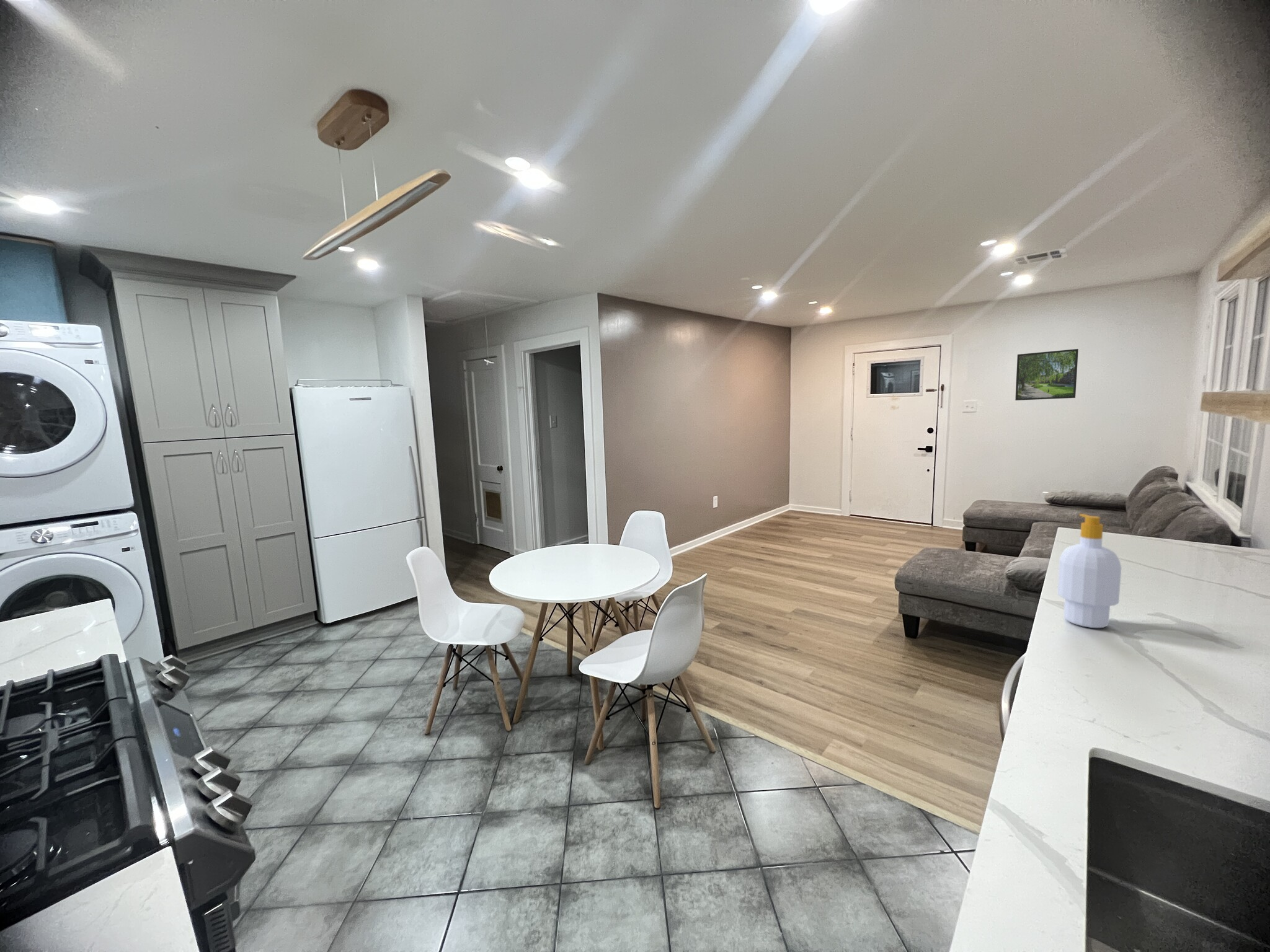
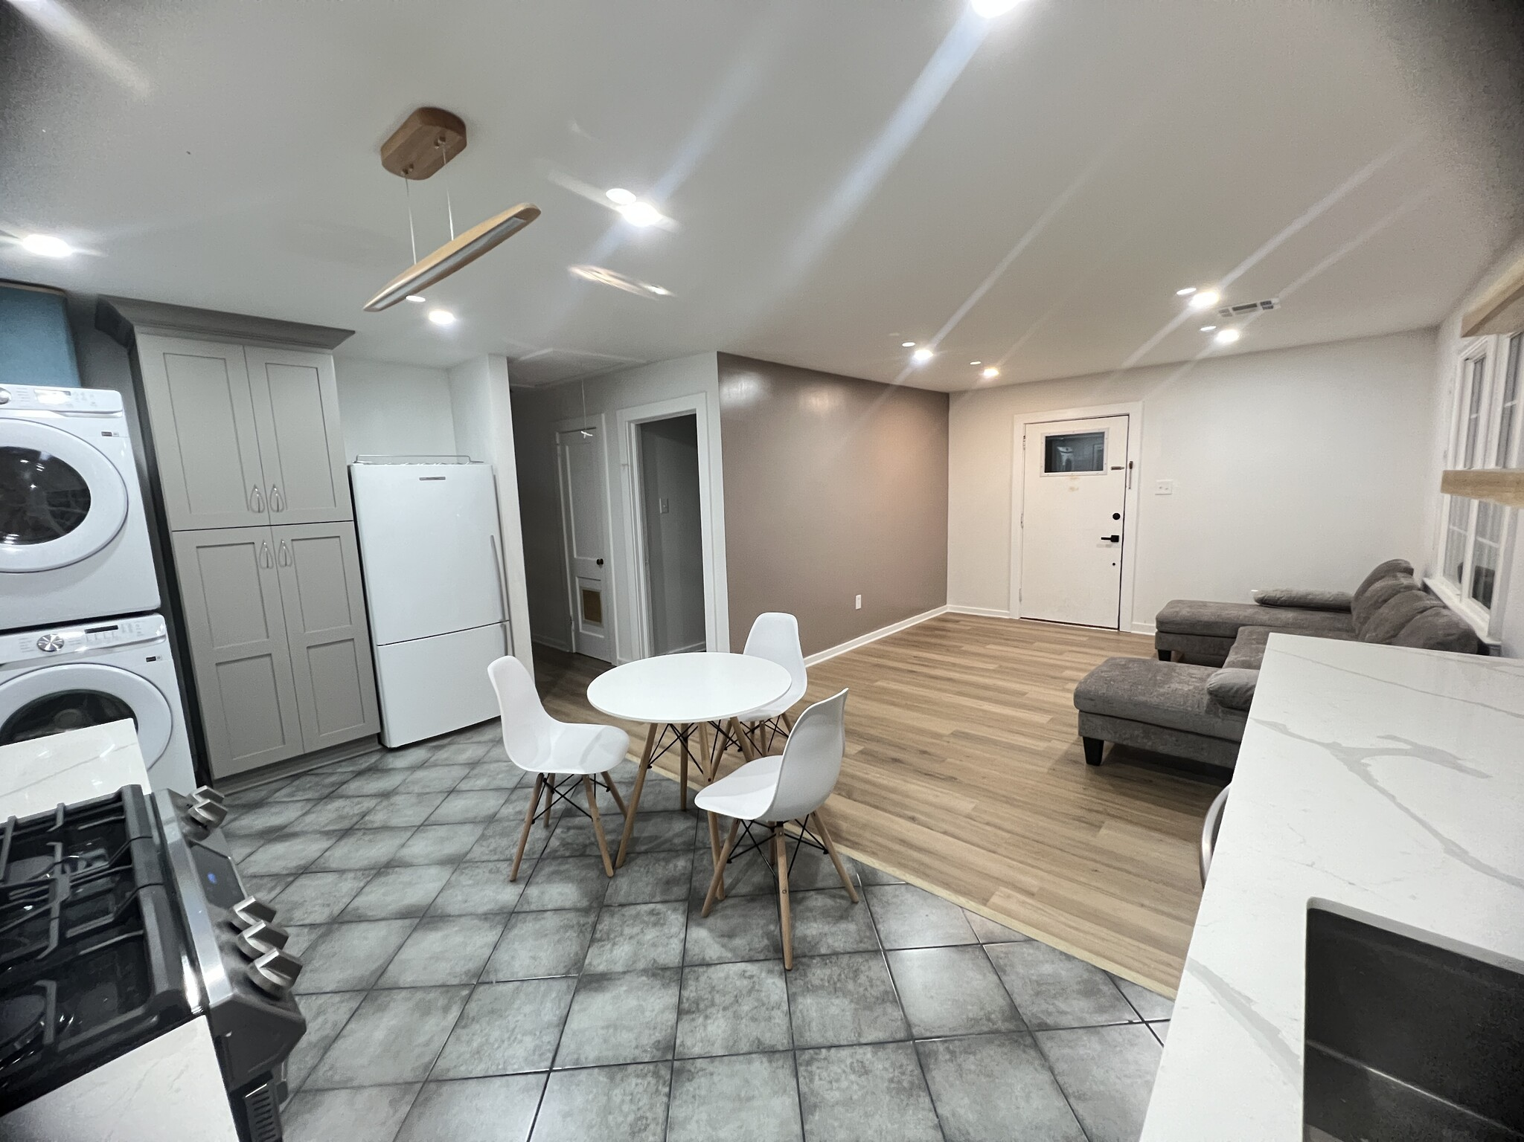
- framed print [1015,348,1079,401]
- soap bottle [1057,513,1122,628]
